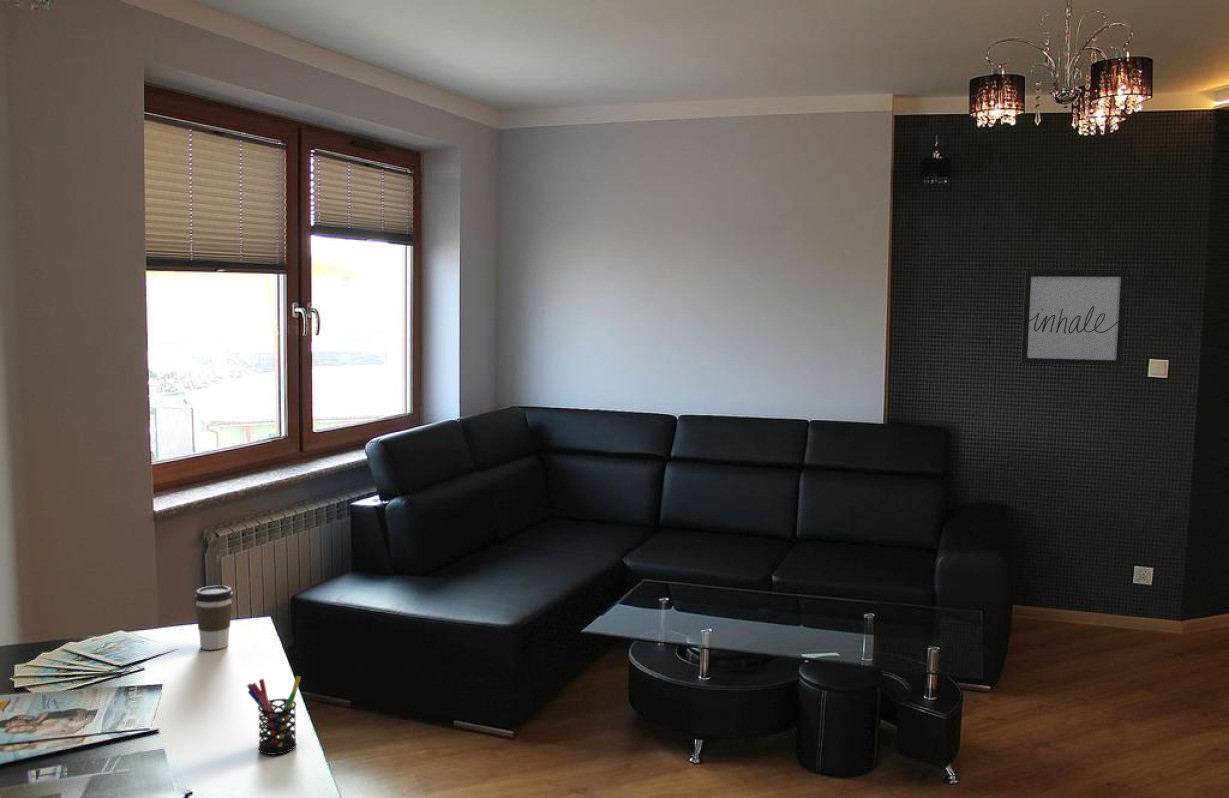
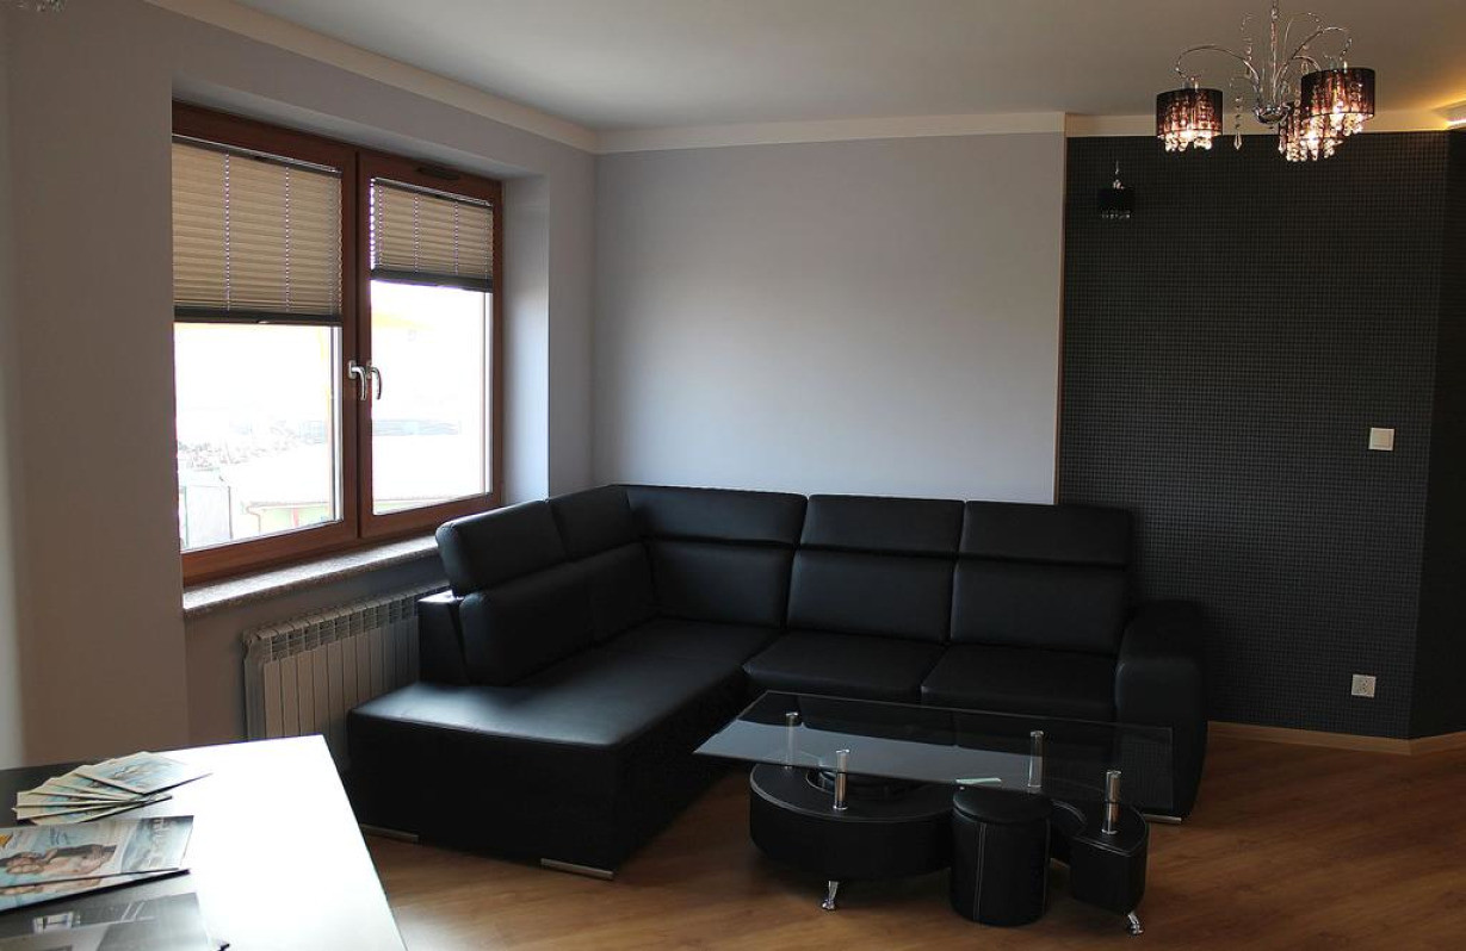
- pen holder [246,675,302,756]
- wall art [1020,270,1128,367]
- coffee cup [194,584,234,651]
